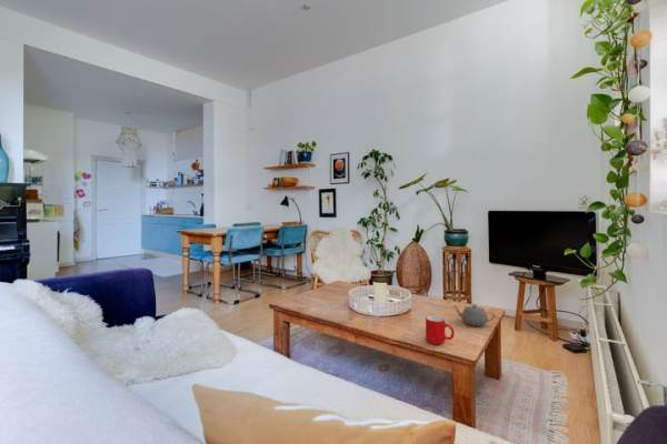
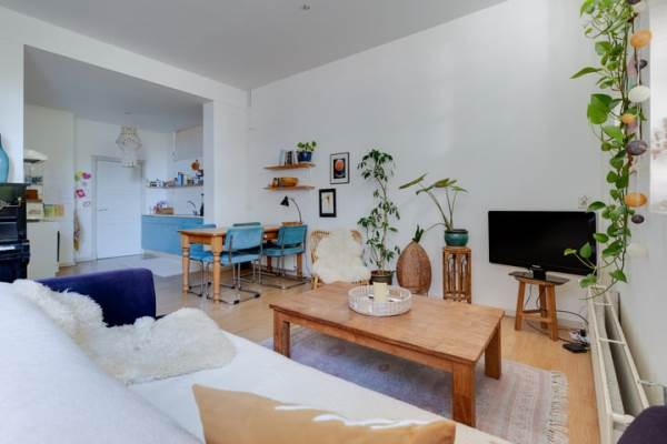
- teapot [451,303,496,327]
- cup [425,315,456,345]
